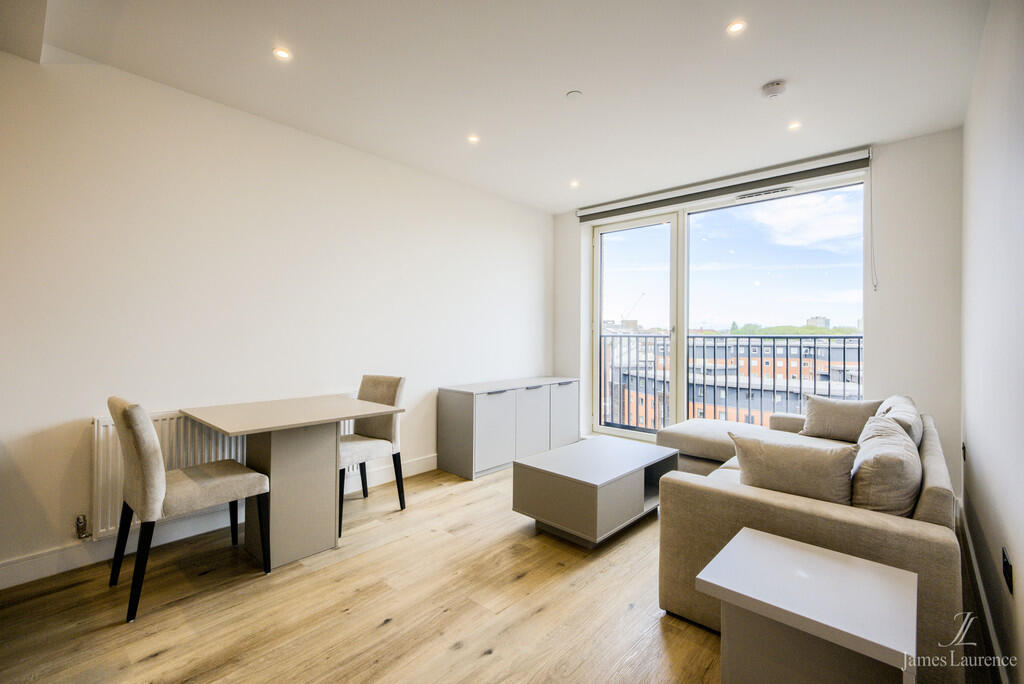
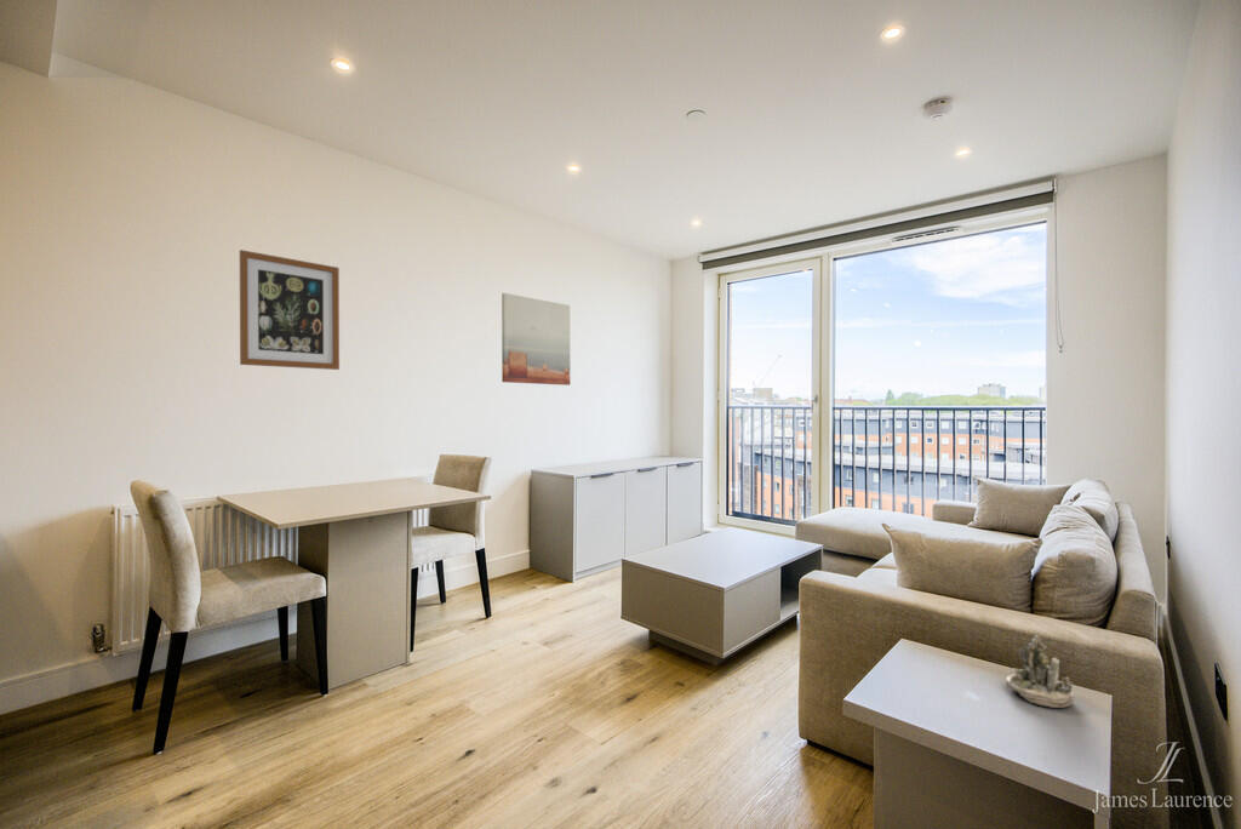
+ wall art [239,248,341,371]
+ wall art [501,292,571,387]
+ succulent planter [1005,634,1076,709]
